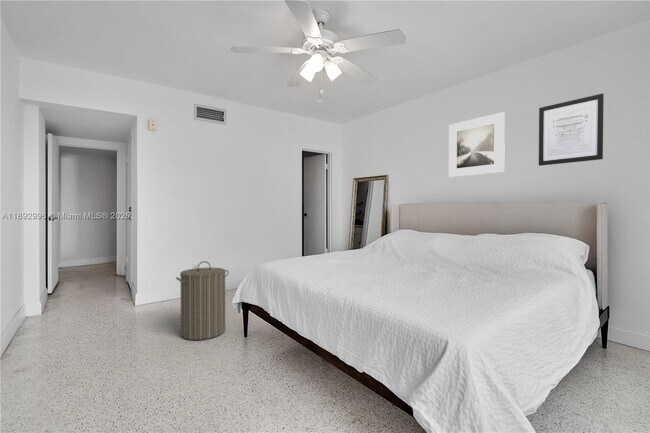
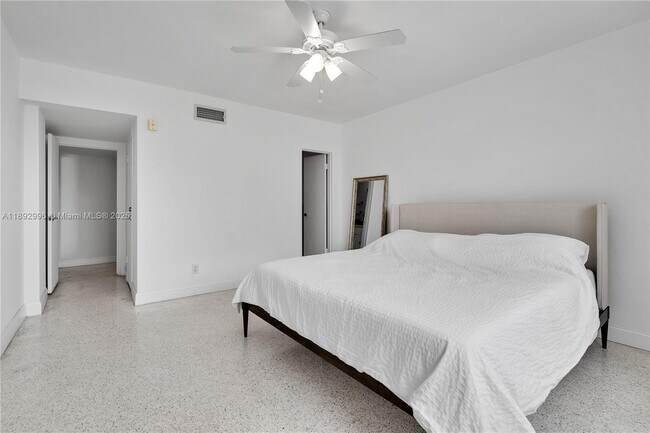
- laundry hamper [175,260,230,341]
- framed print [448,111,506,178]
- wall art [538,93,605,167]
